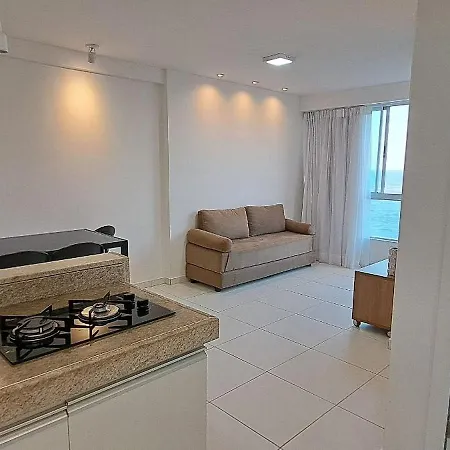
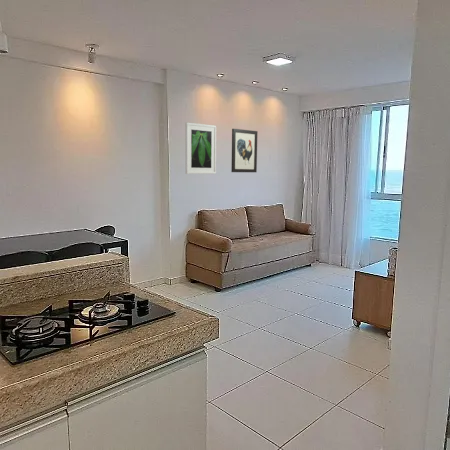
+ wall art [230,128,259,173]
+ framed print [185,122,217,175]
